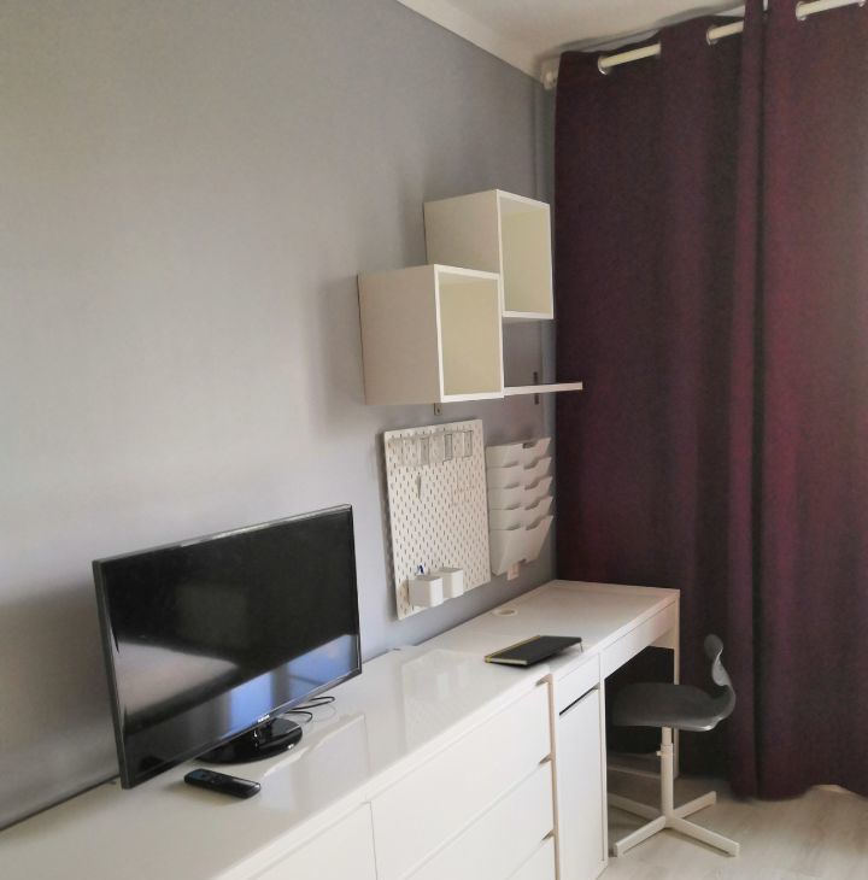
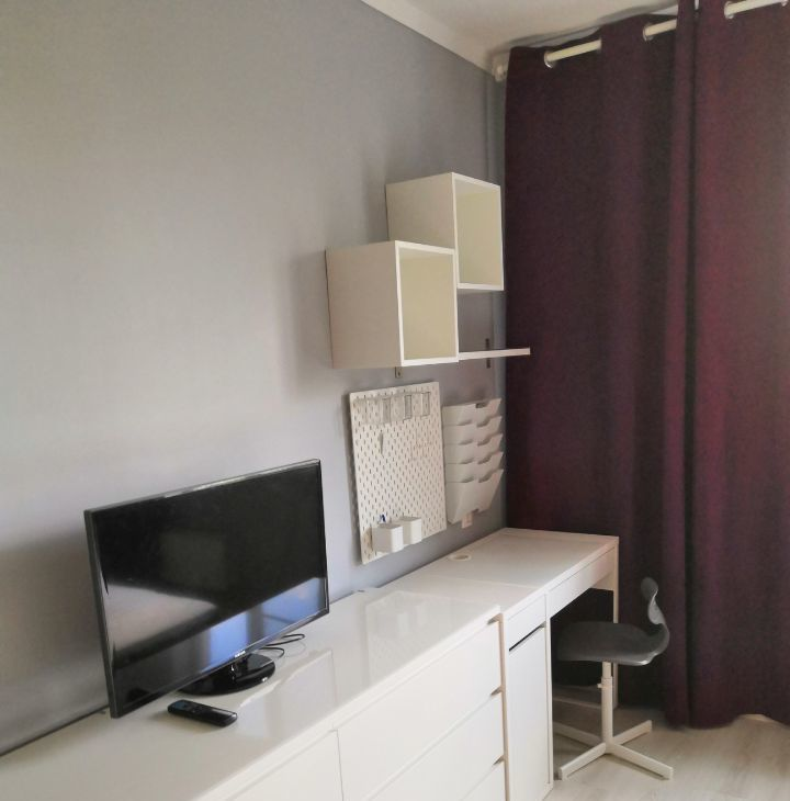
- notepad [483,634,585,667]
